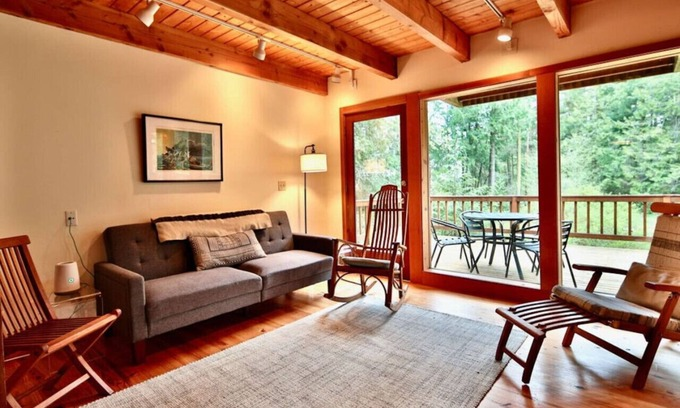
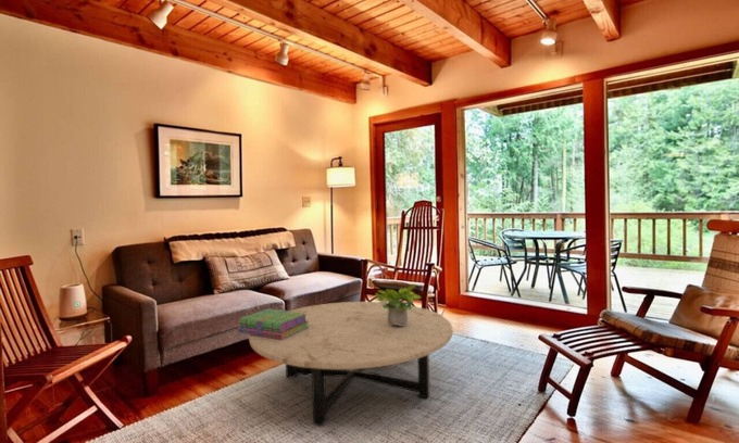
+ potted plant [371,283,422,326]
+ coffee table [248,301,454,427]
+ stack of books [237,307,309,340]
